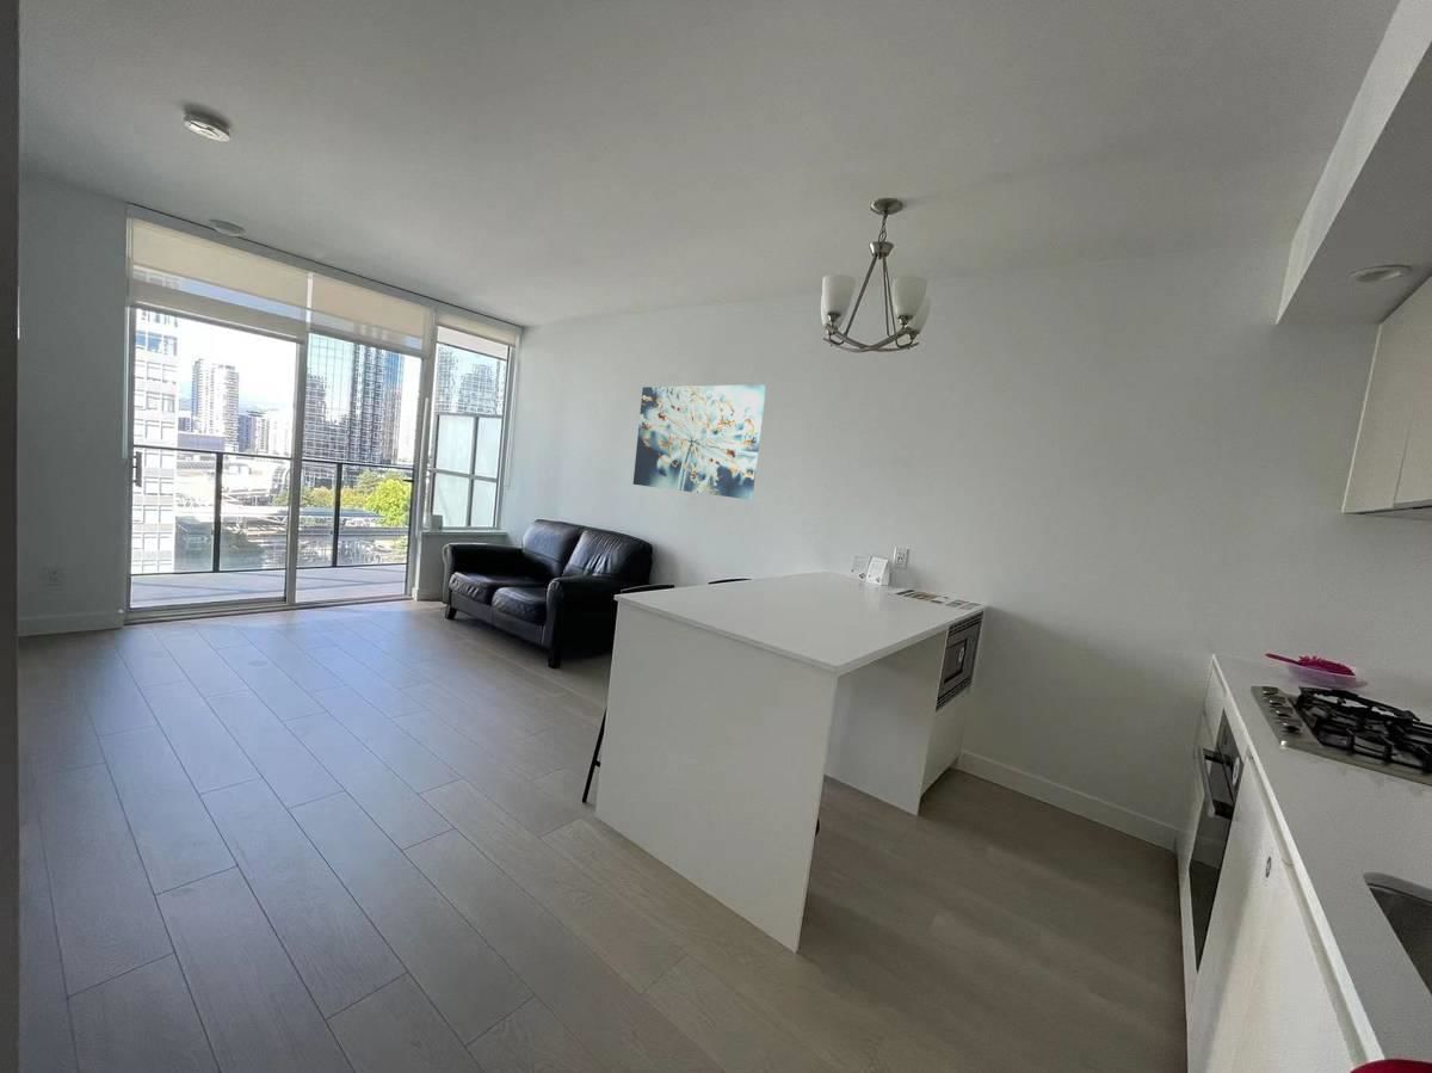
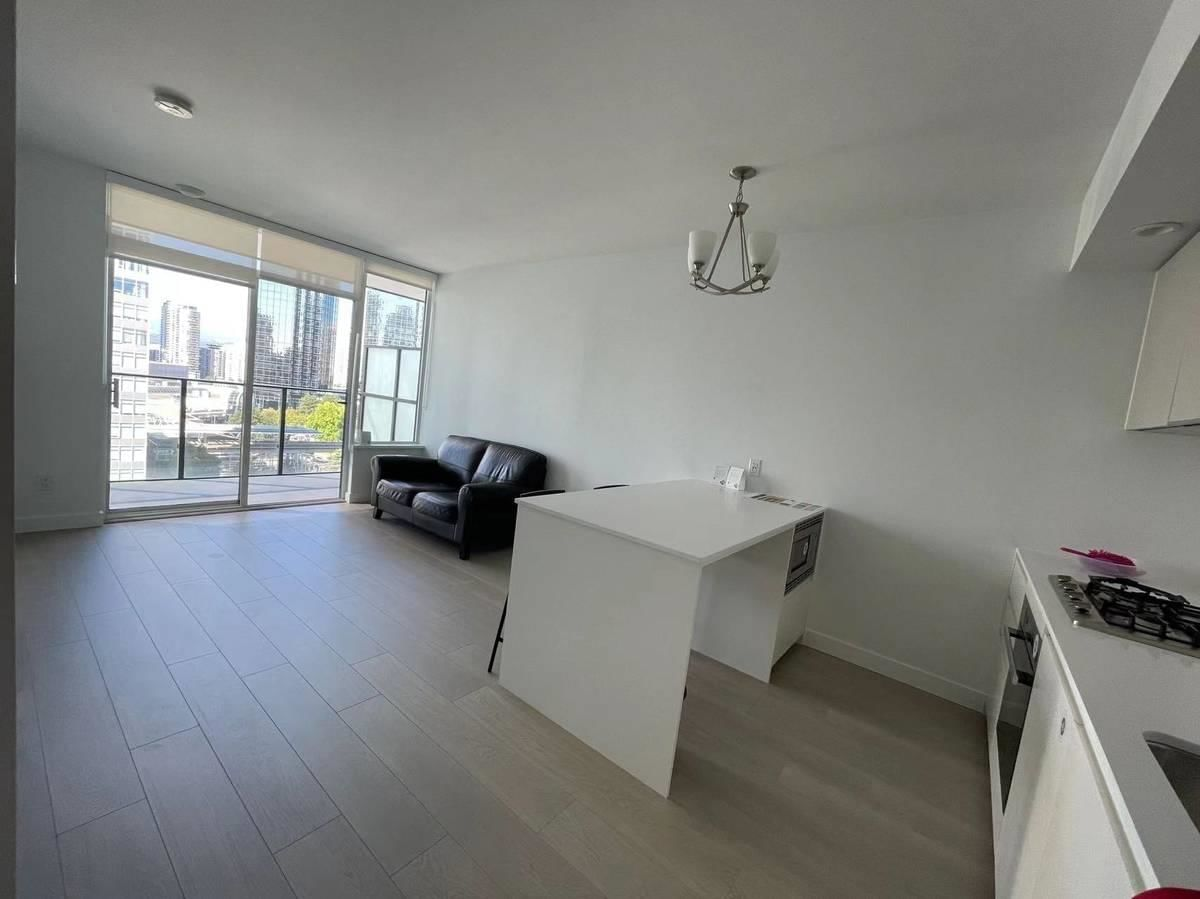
- wall art [631,383,767,501]
